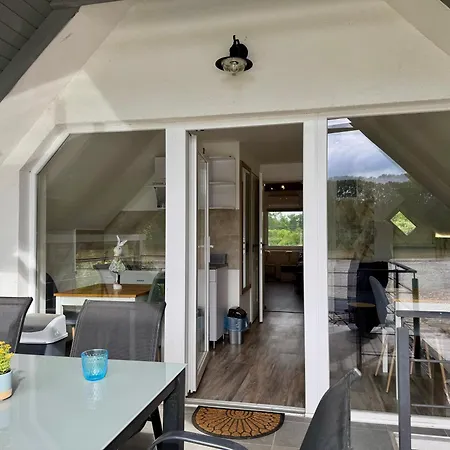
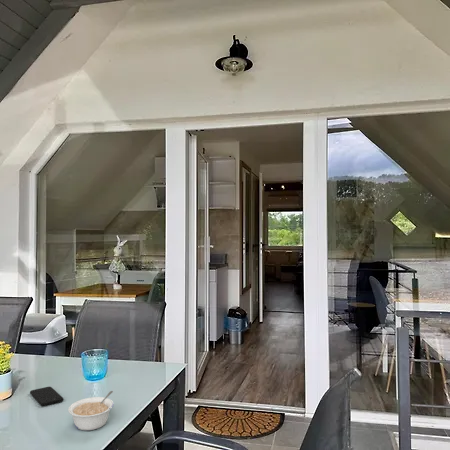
+ legume [67,390,115,431]
+ smartphone [29,386,64,407]
